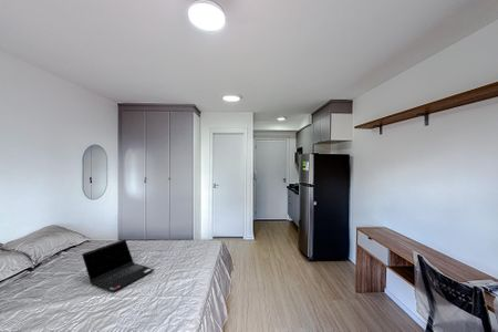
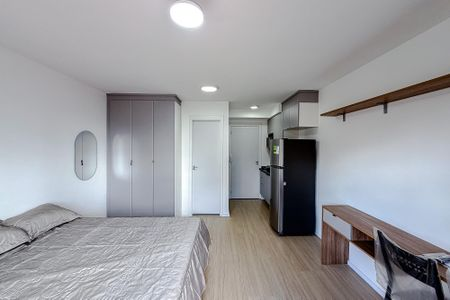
- laptop computer [81,238,156,293]
